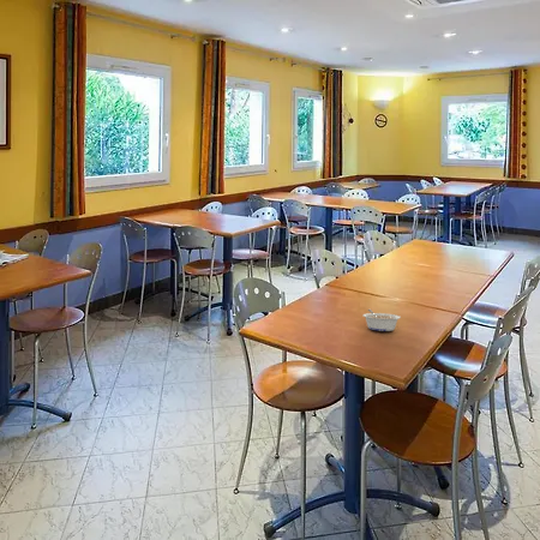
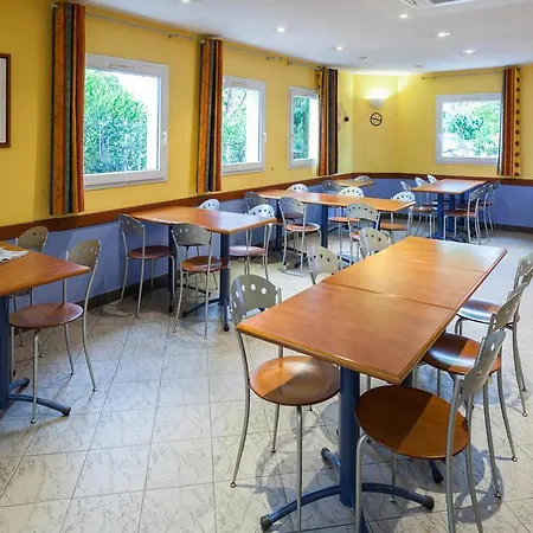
- legume [362,308,402,332]
